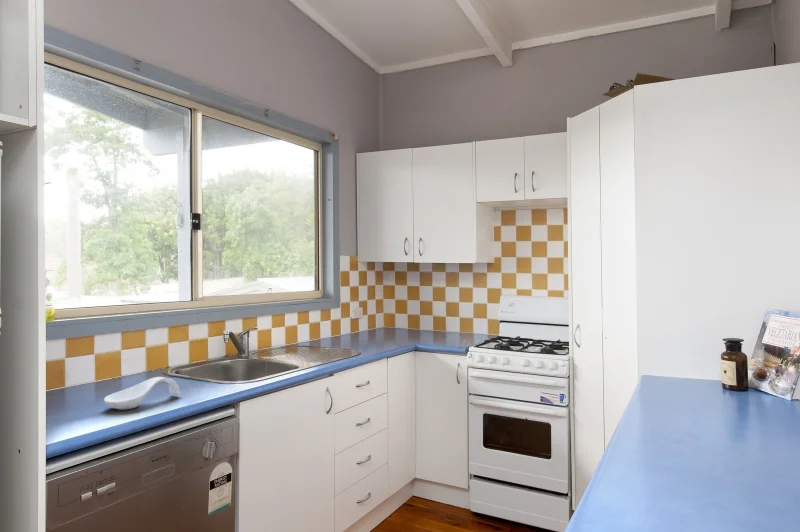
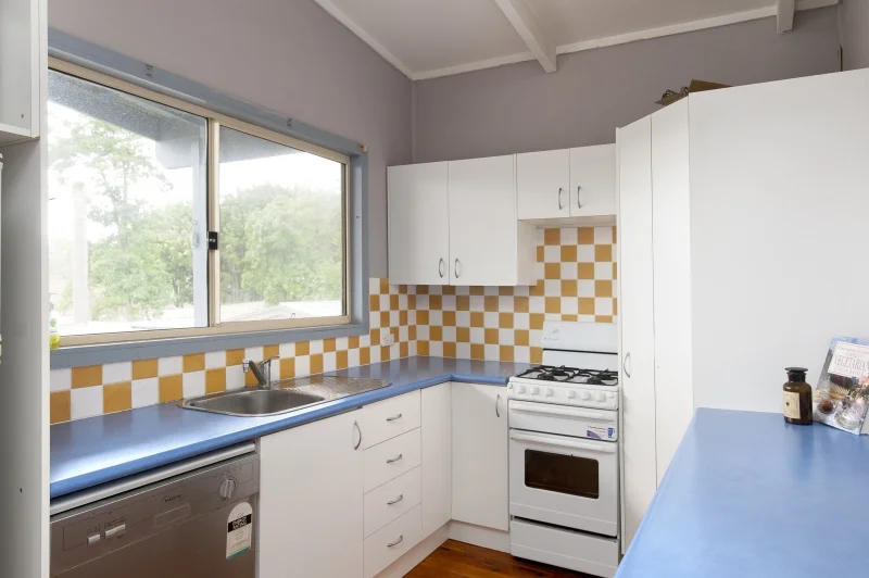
- spoon rest [103,376,181,411]
